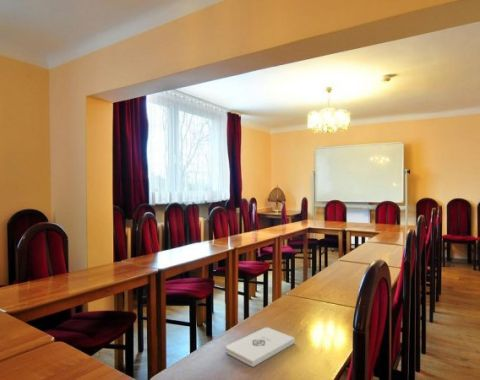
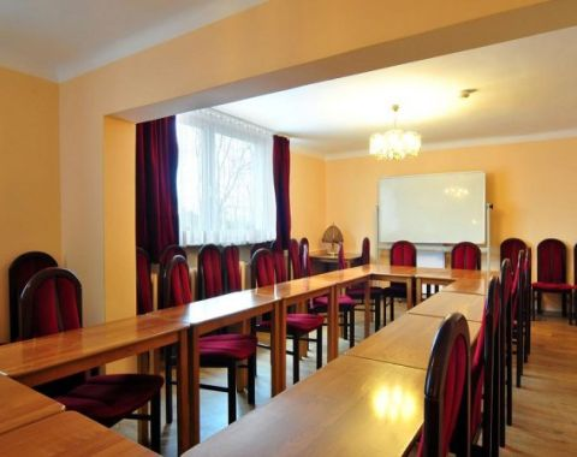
- notepad [225,327,296,368]
